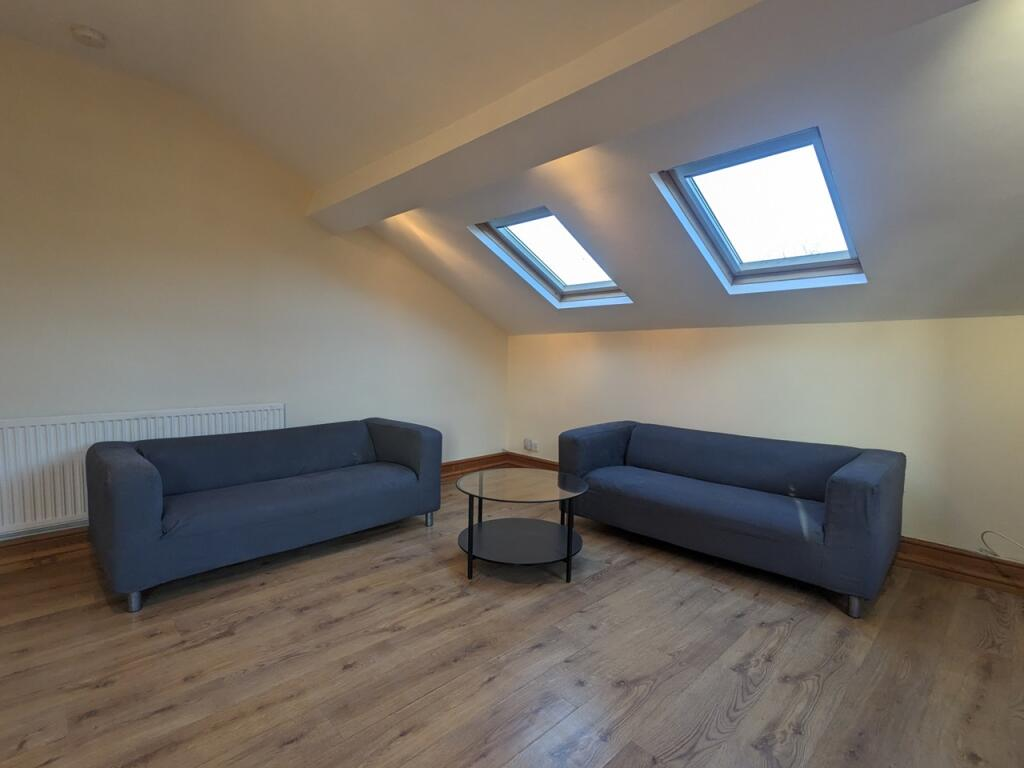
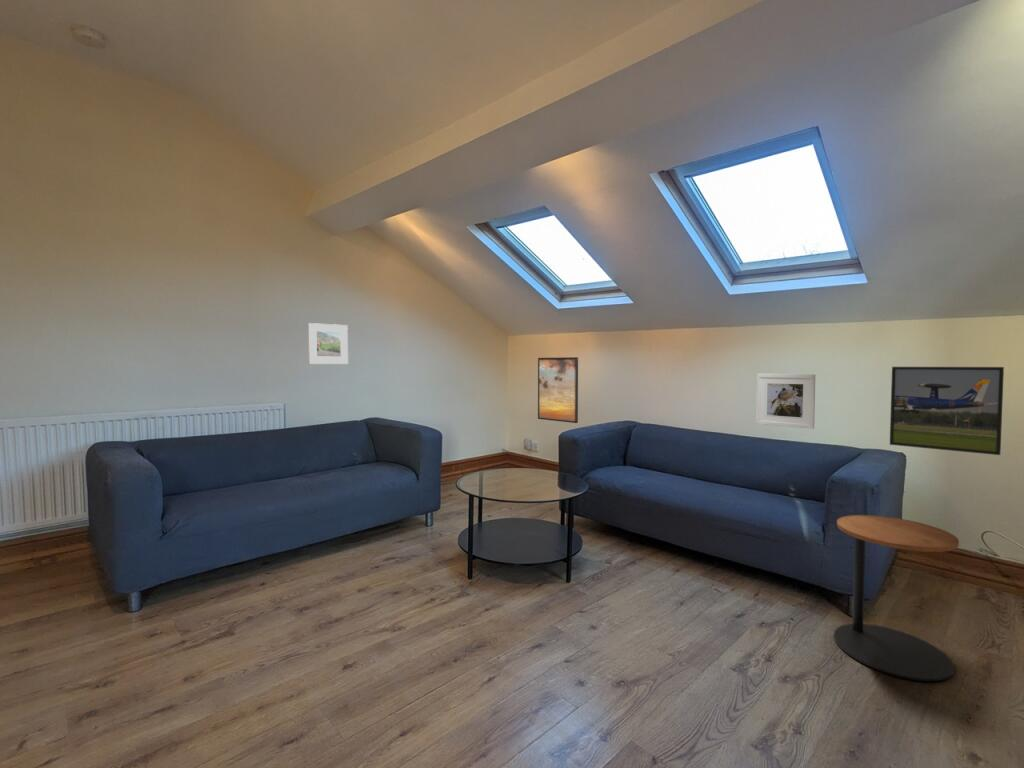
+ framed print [889,366,1005,456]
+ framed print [755,373,816,430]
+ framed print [307,322,349,365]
+ side table [833,514,960,682]
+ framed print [537,356,579,424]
